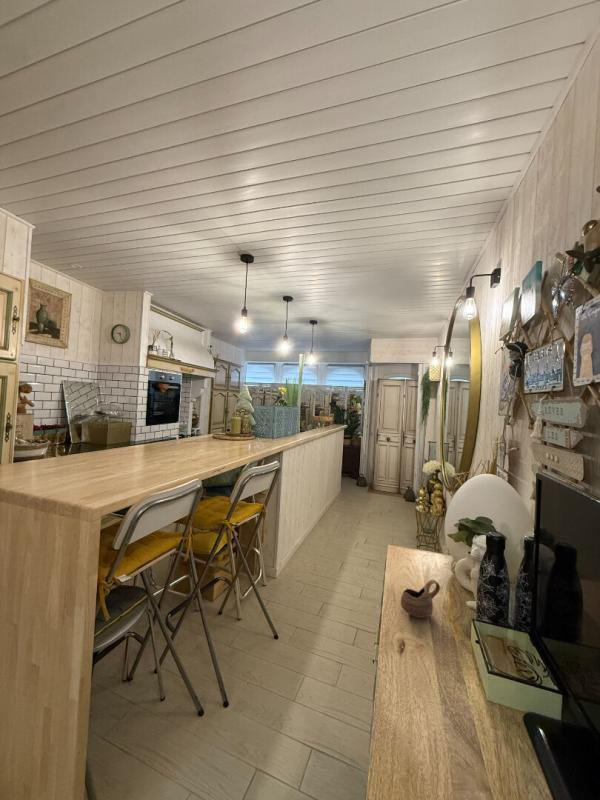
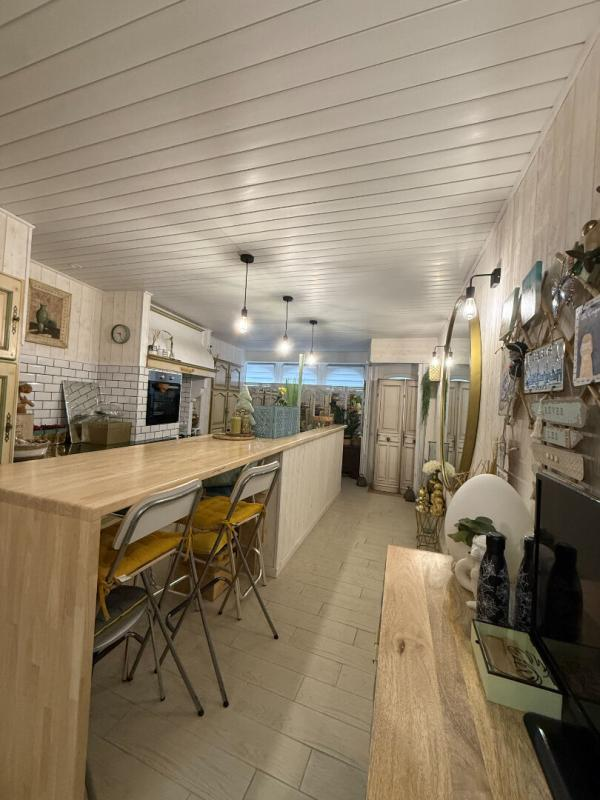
- cup [400,579,441,619]
